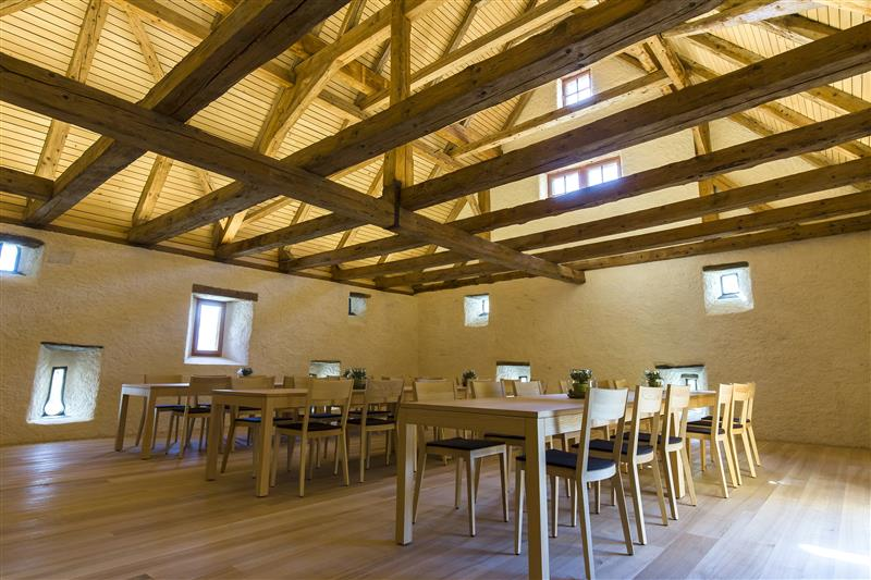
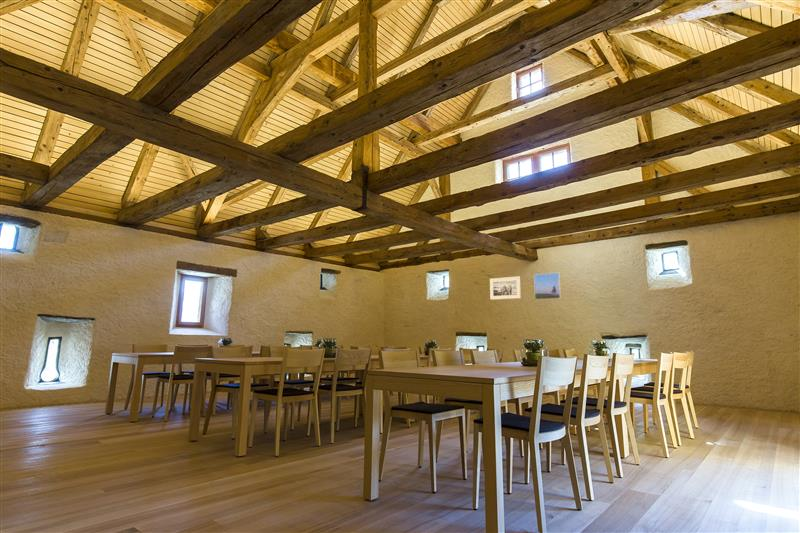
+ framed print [489,275,522,301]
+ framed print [533,272,562,301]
